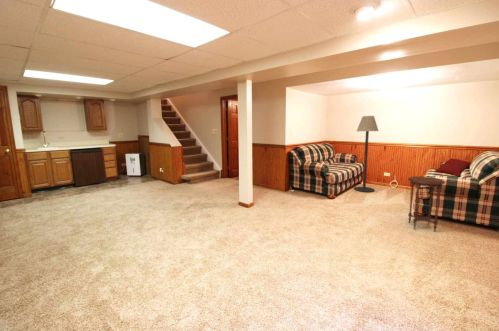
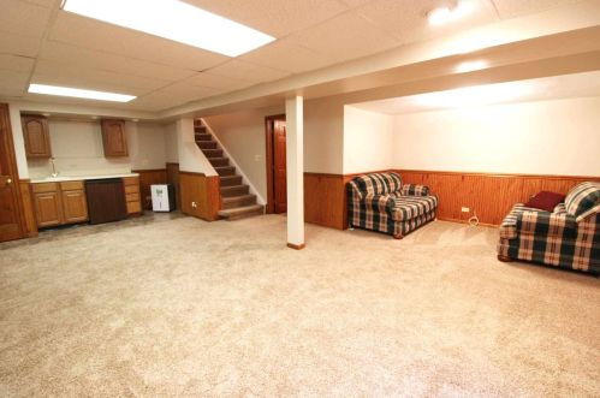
- floor lamp [353,115,379,193]
- side table [407,176,446,233]
